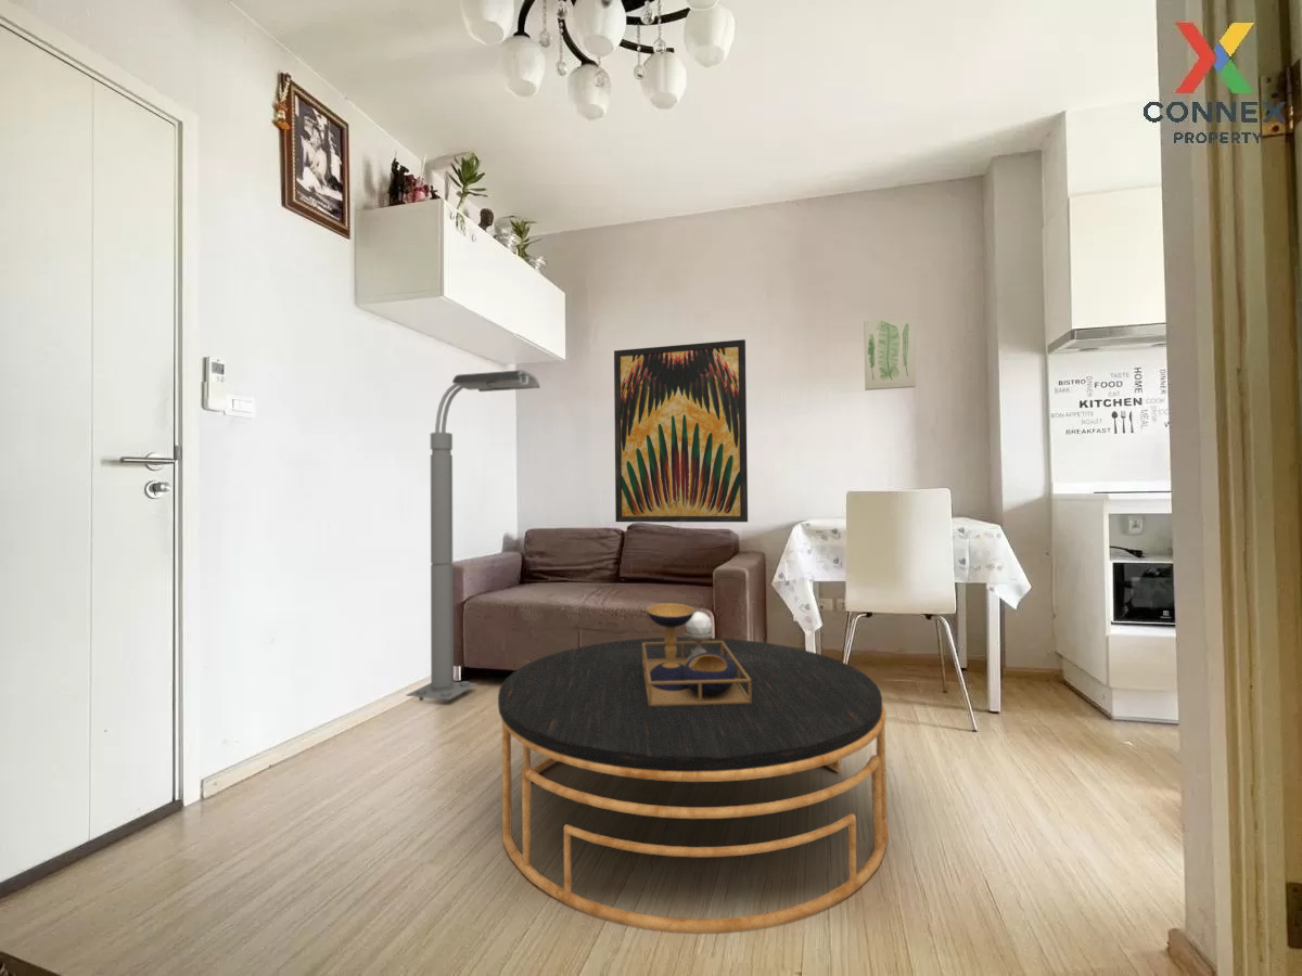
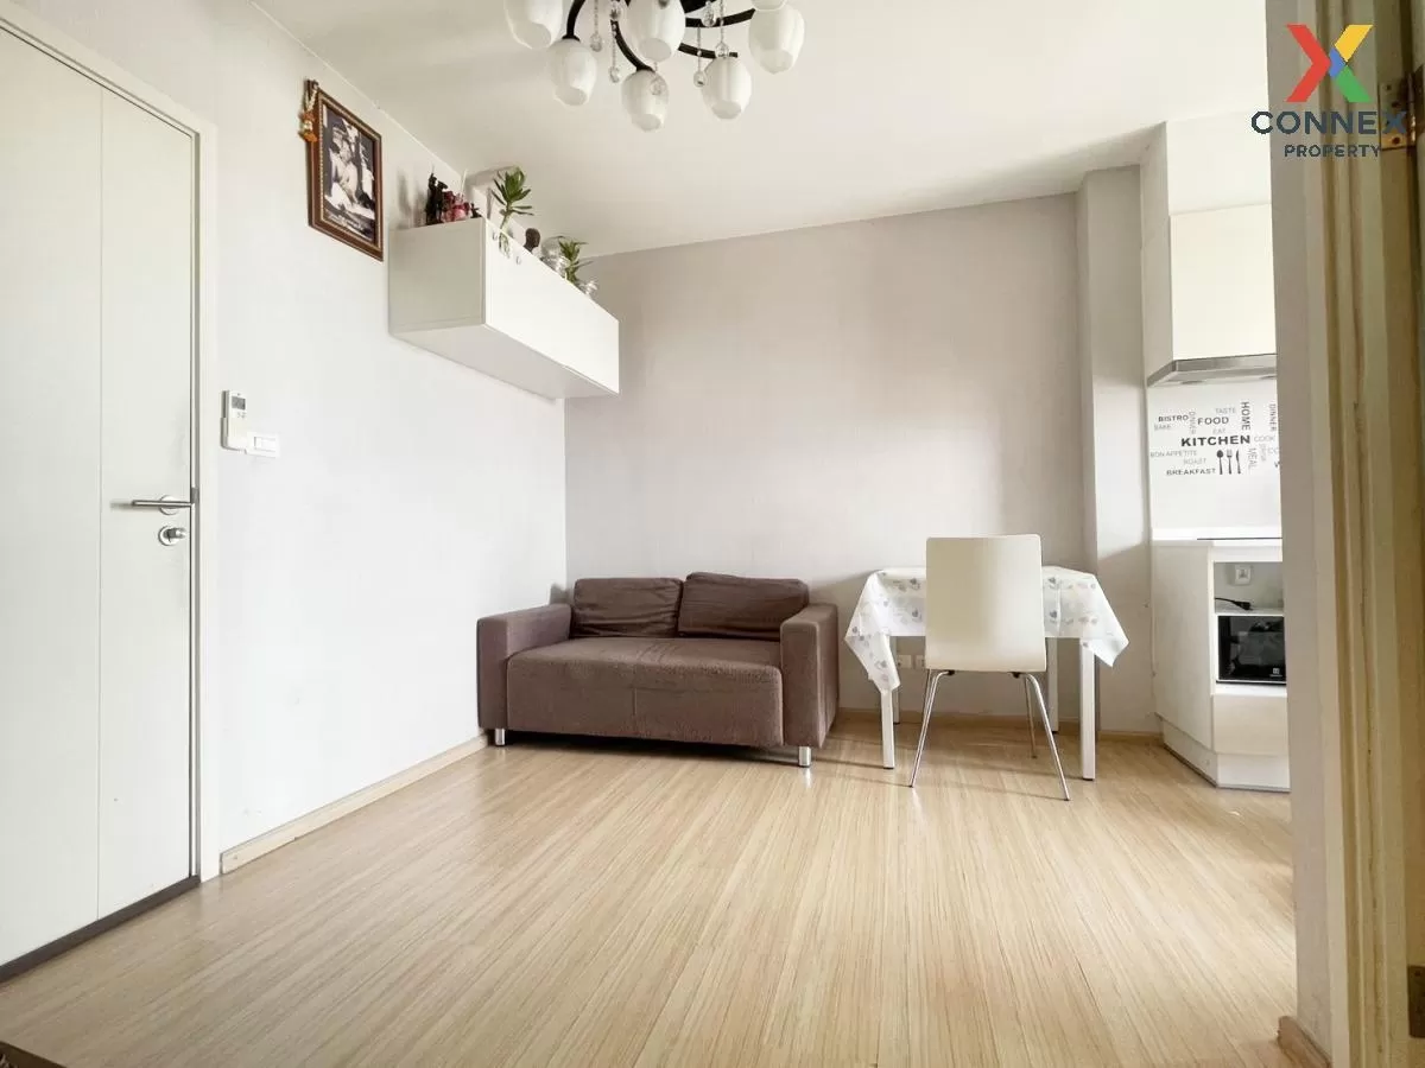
- coffee table [497,602,890,935]
- wall art [613,338,749,523]
- wall art [863,316,917,391]
- floor lamp [405,369,541,704]
